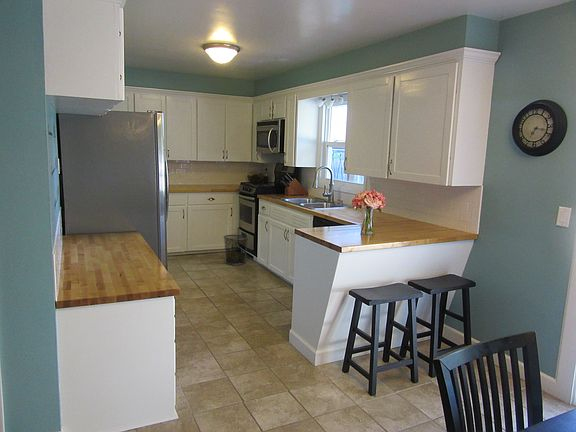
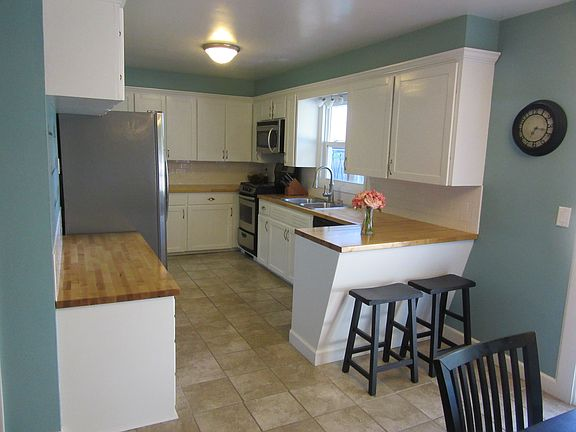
- trash can [223,234,249,266]
